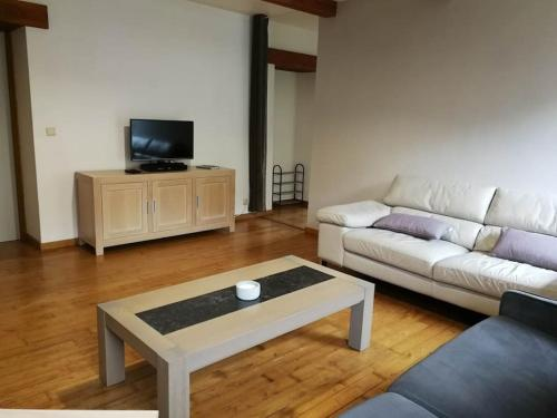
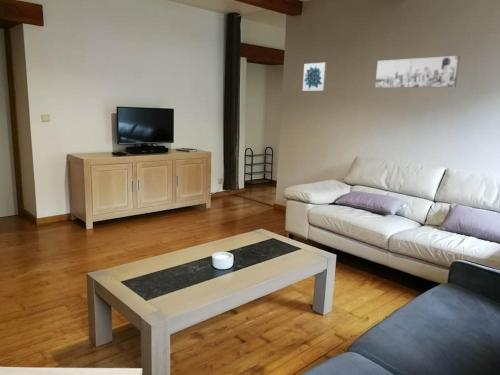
+ wall art [374,55,461,89]
+ wall art [302,62,328,92]
